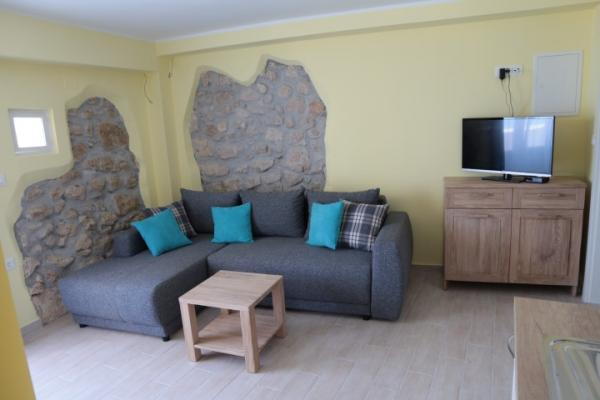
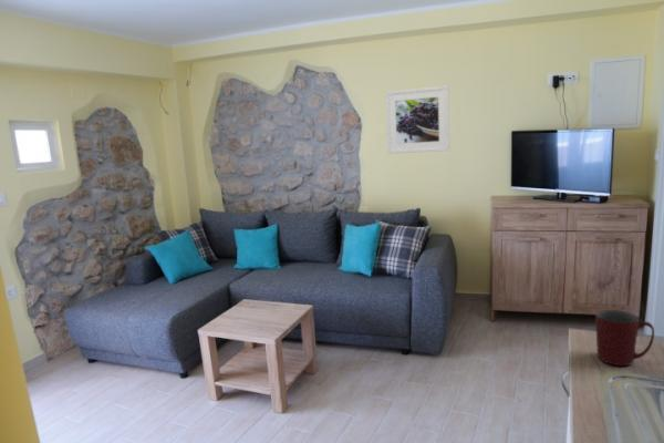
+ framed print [384,84,450,155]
+ mug [594,309,655,367]
